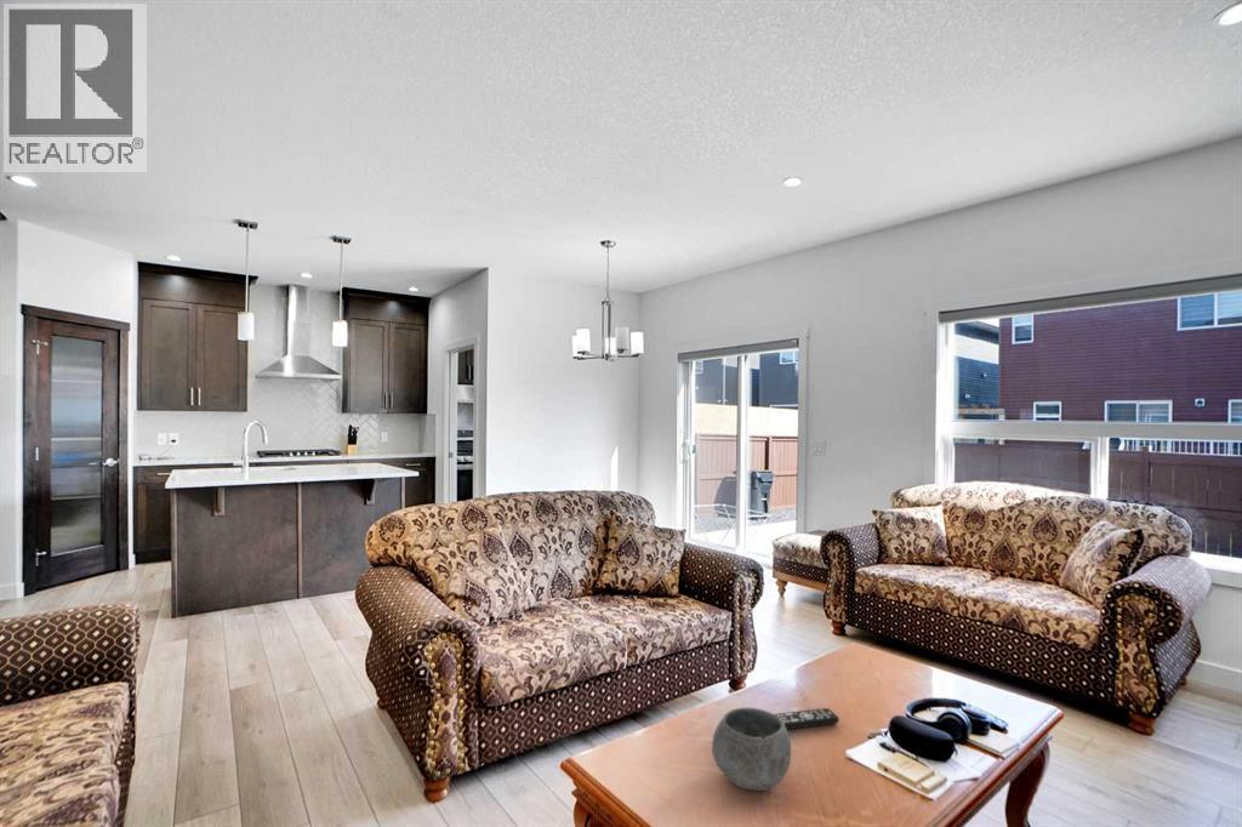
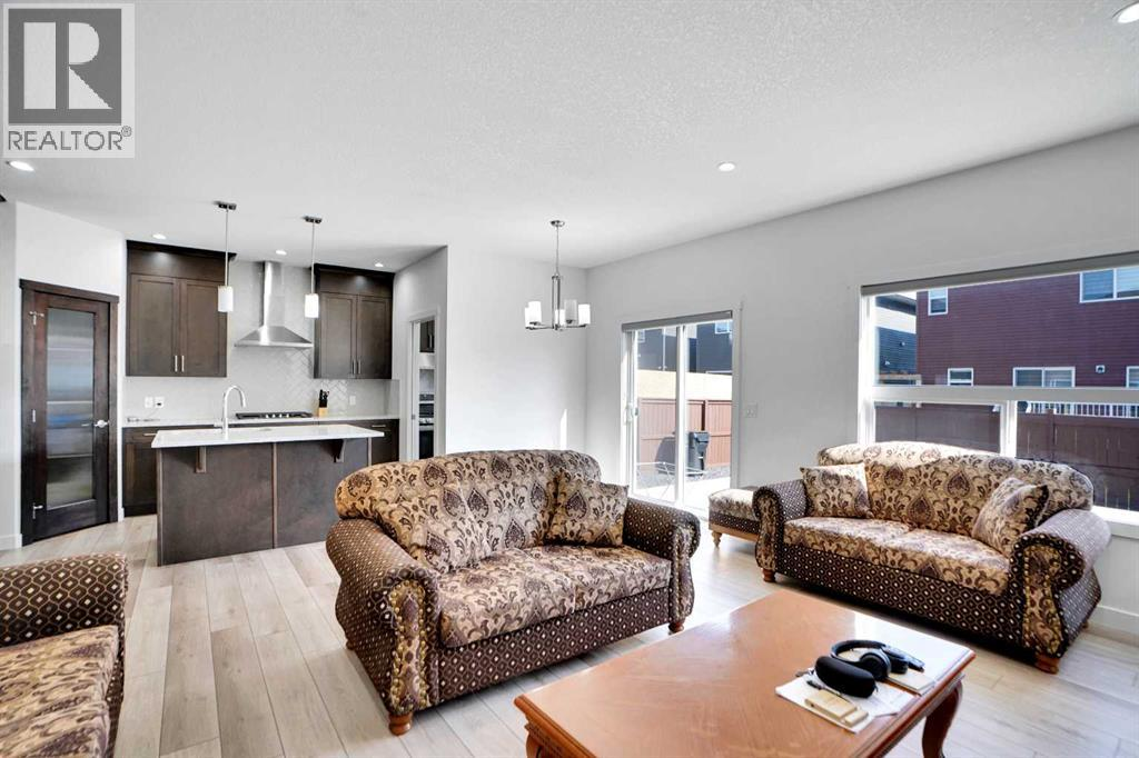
- remote control [774,707,841,731]
- bowl [711,707,792,792]
